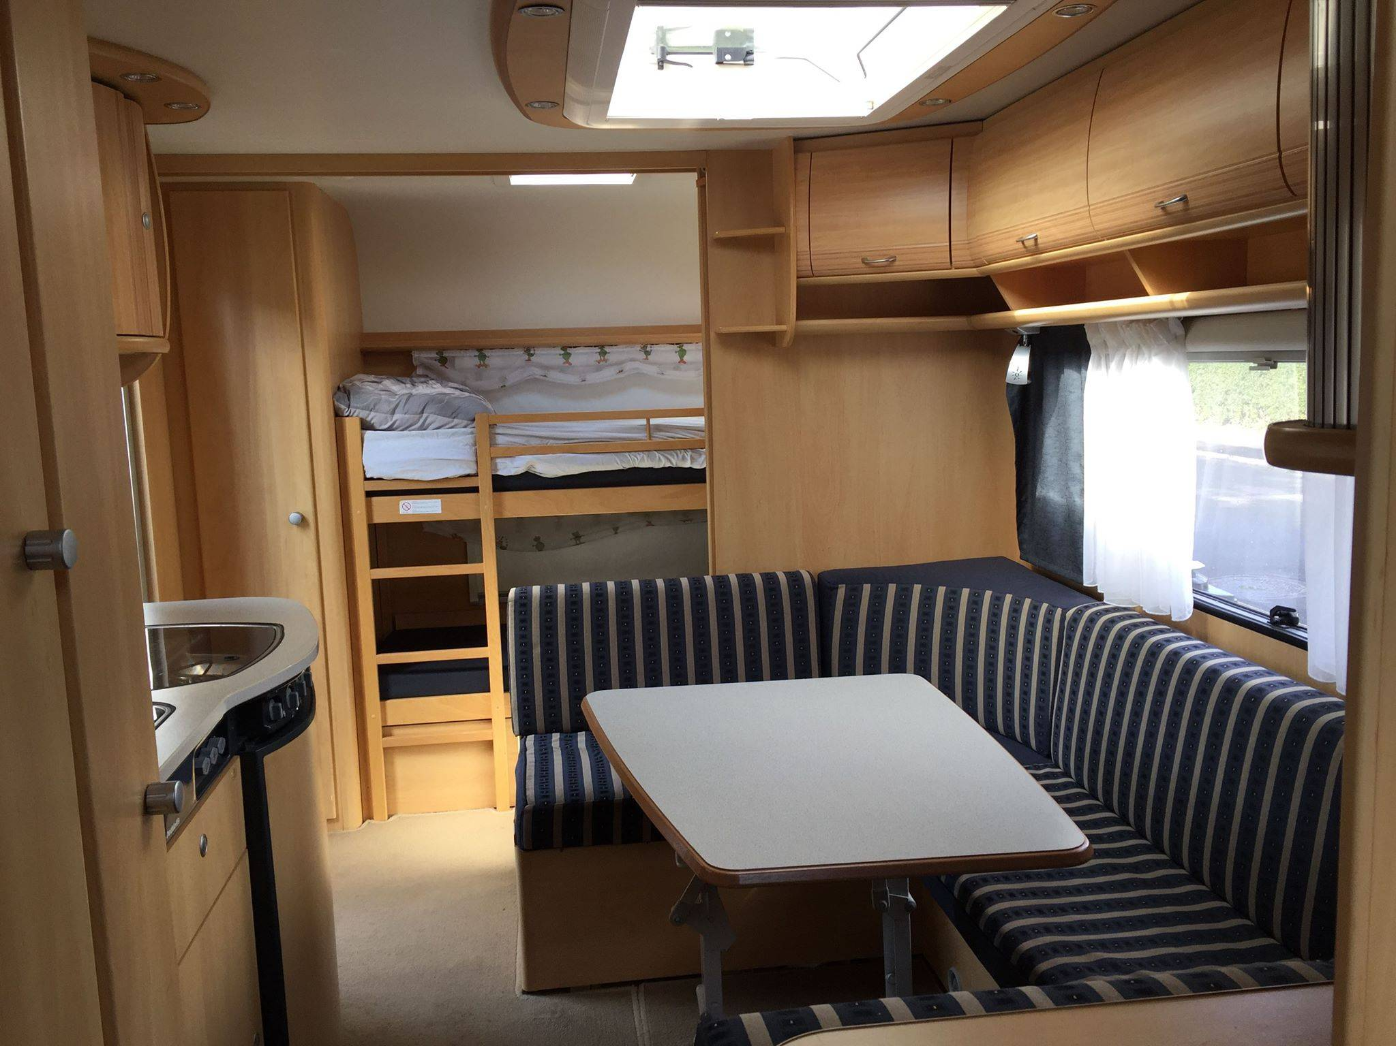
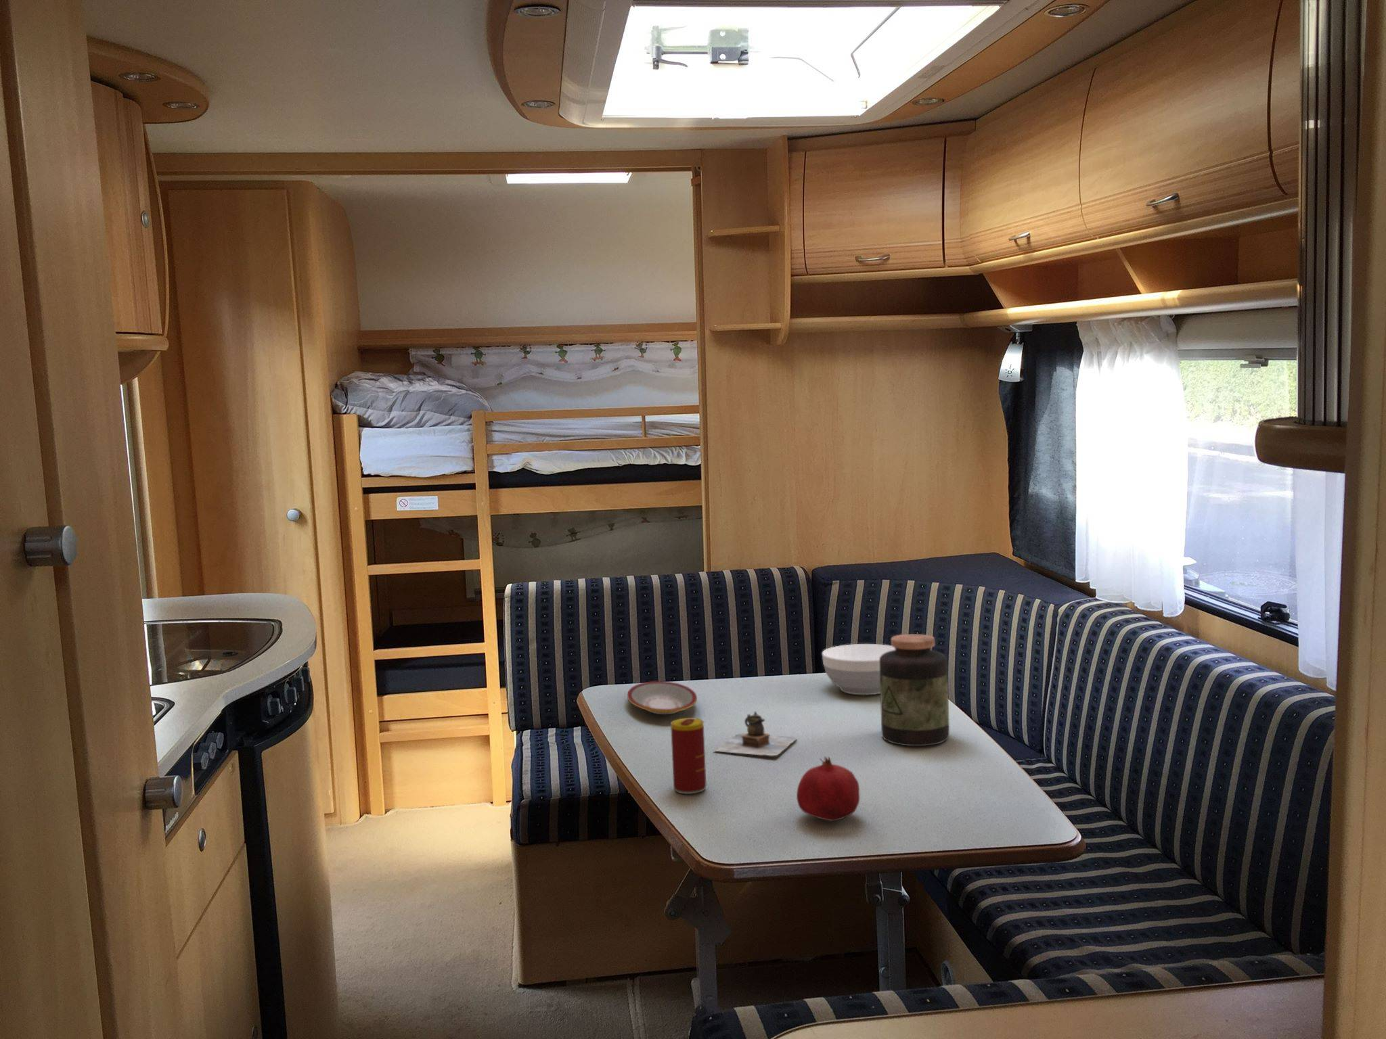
+ jar [880,633,951,747]
+ plate [626,681,697,715]
+ beverage can [670,717,706,795]
+ fruit [796,755,860,822]
+ bowl [822,643,895,695]
+ teapot [714,710,797,756]
